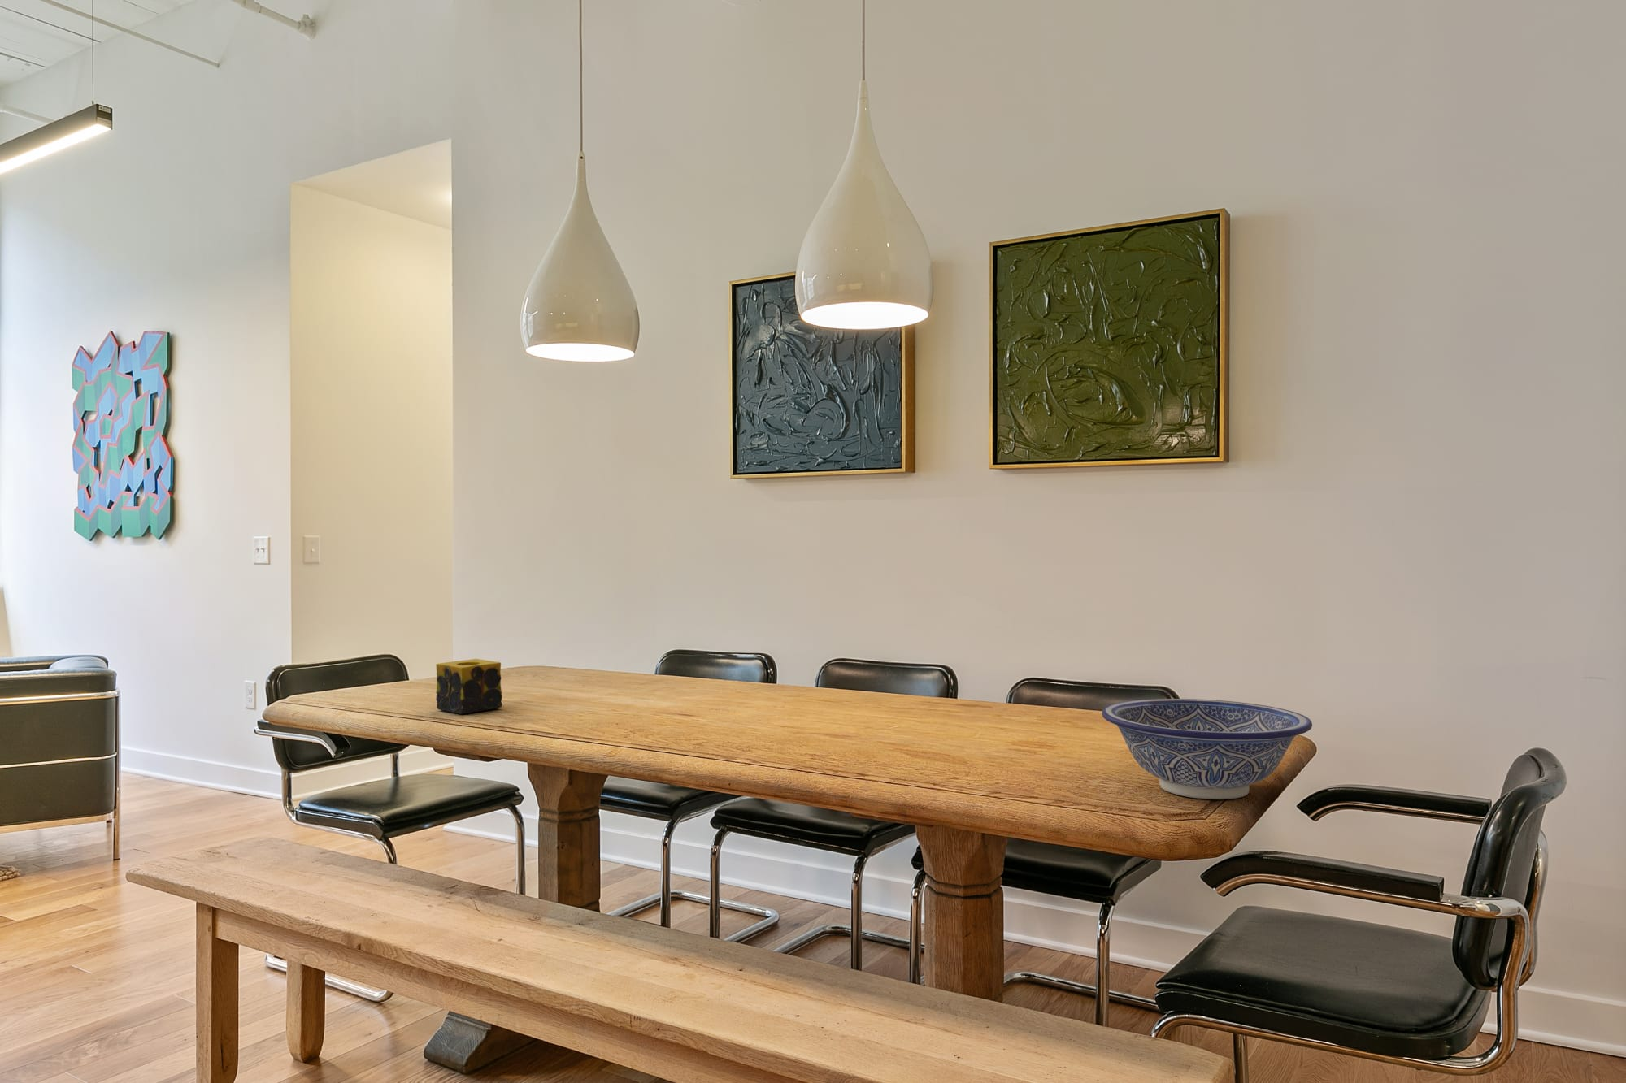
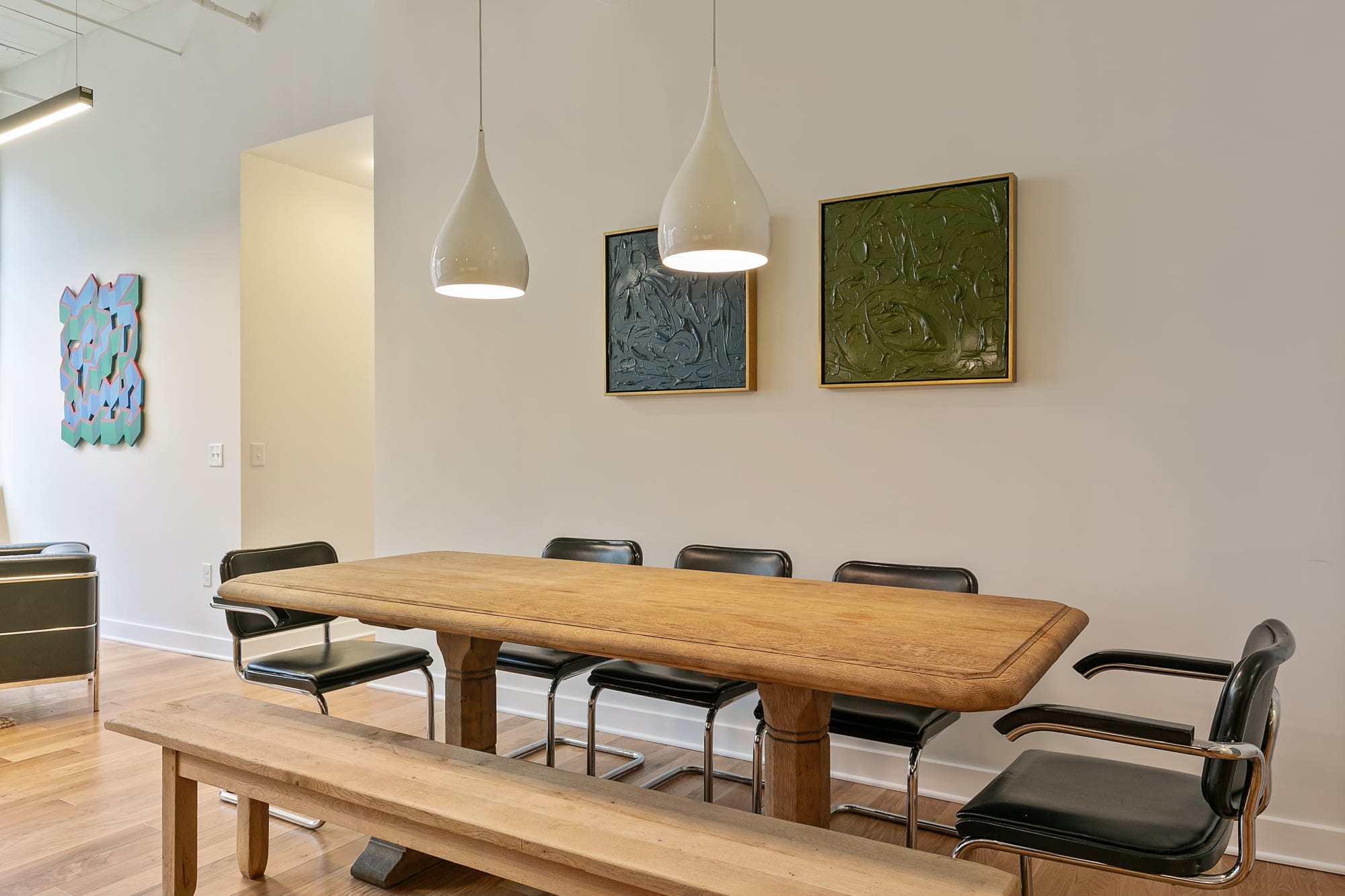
- candle [435,658,503,716]
- decorative bowl [1101,697,1313,800]
